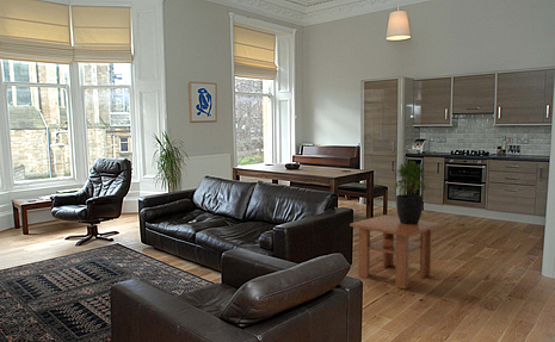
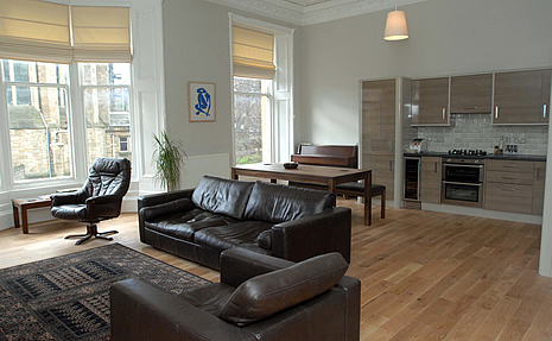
- potted plant [391,160,431,224]
- coffee table [349,213,442,290]
